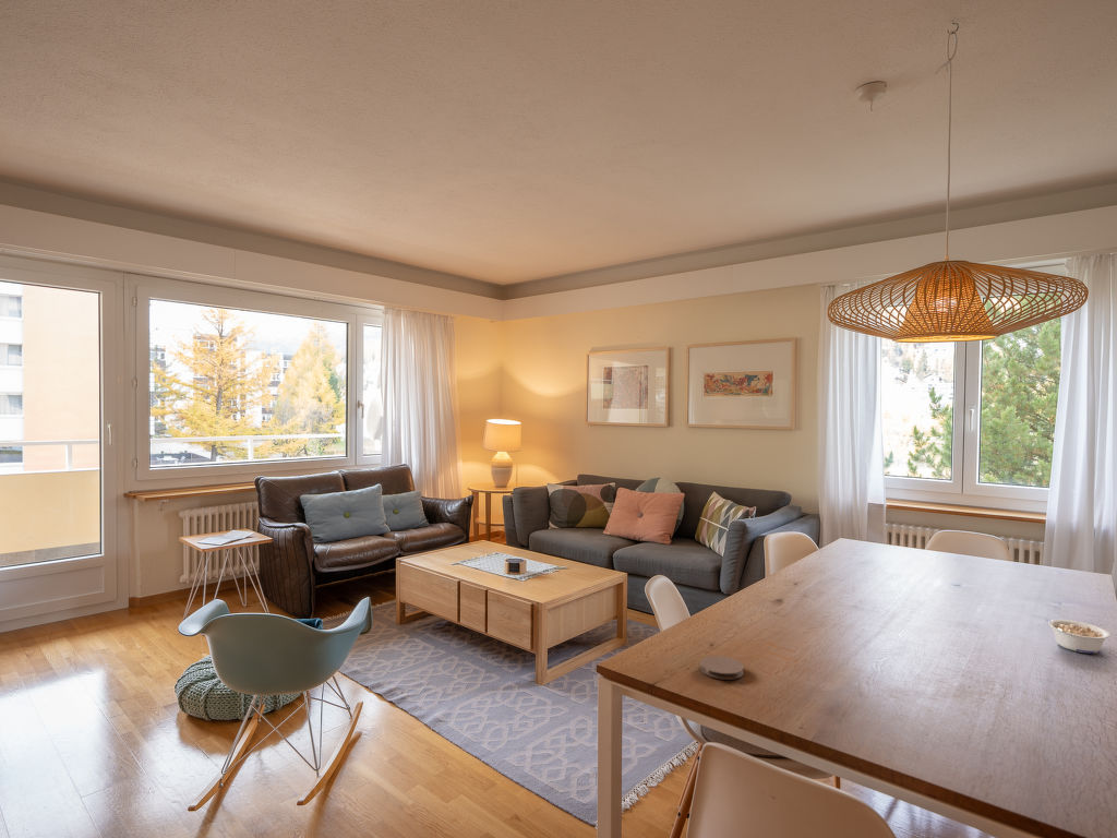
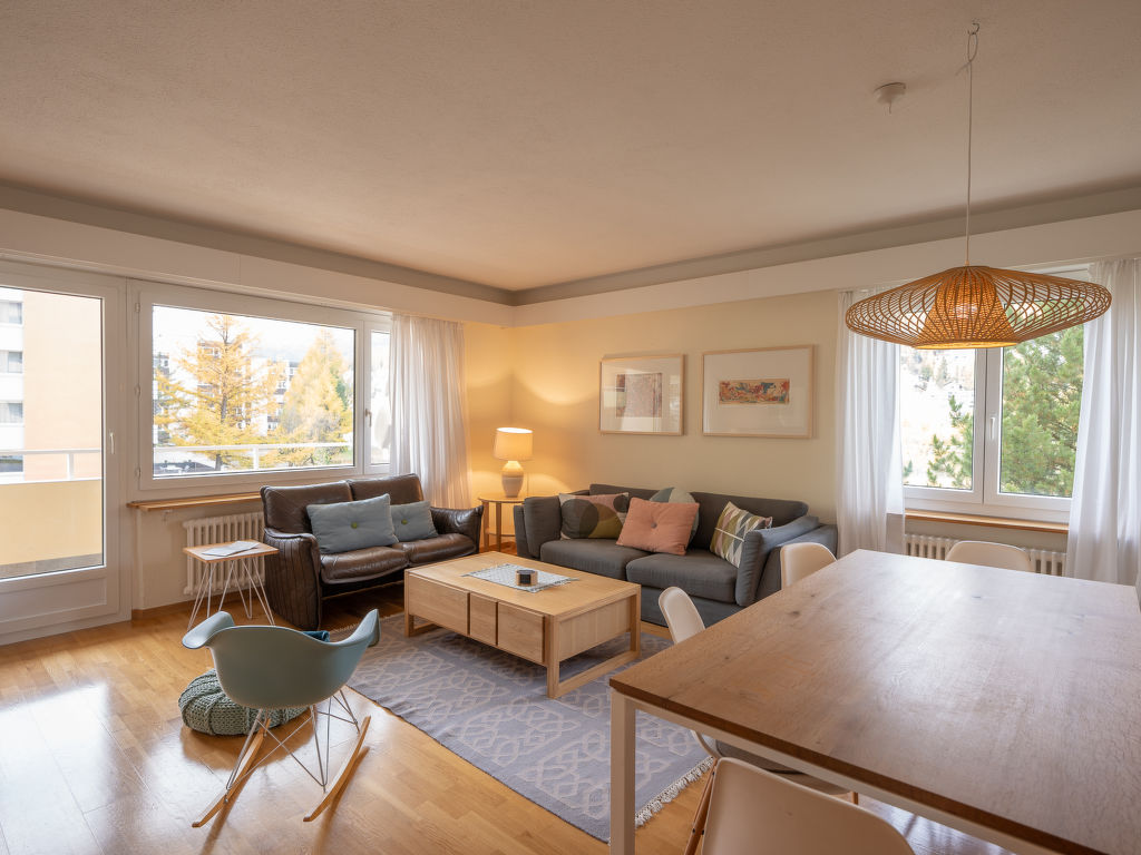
- legume [1047,619,1112,655]
- coaster [699,655,745,681]
